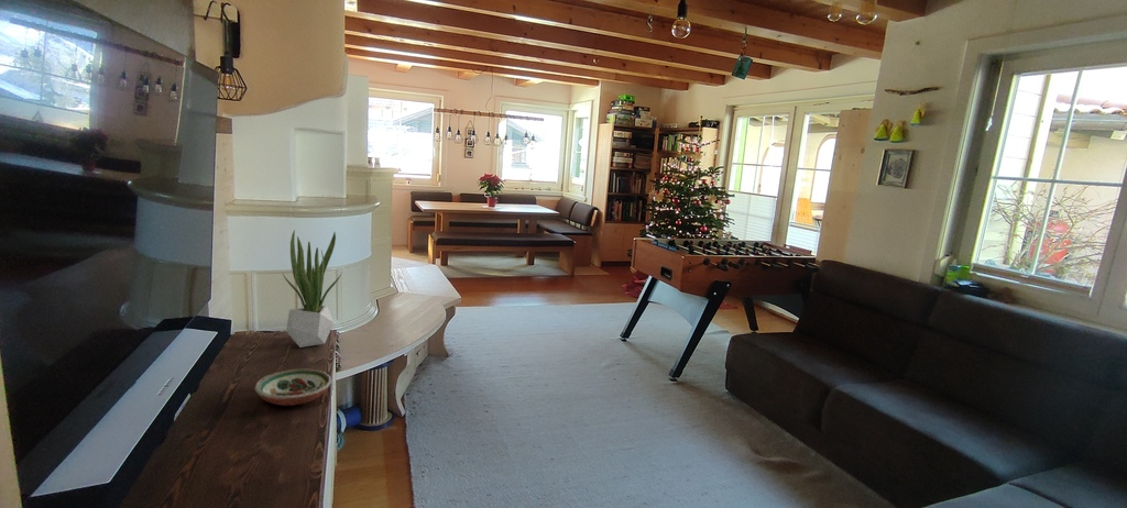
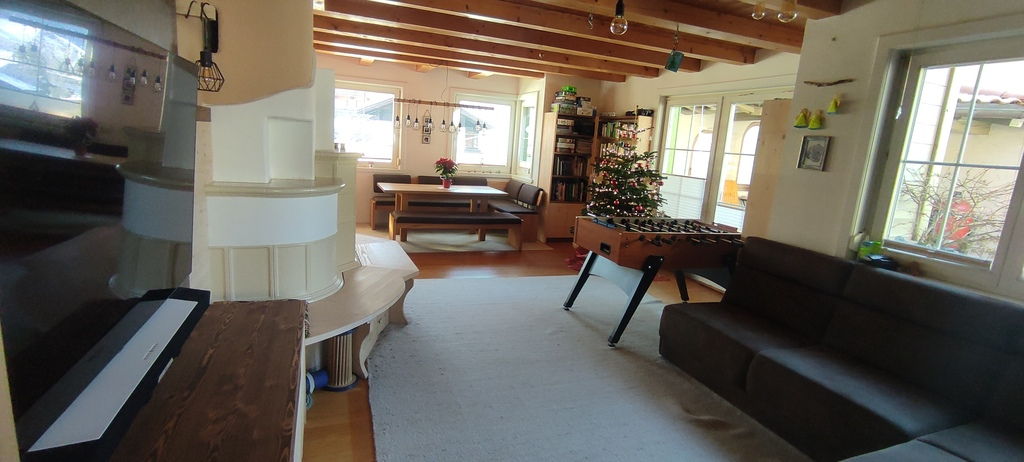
- potted plant [282,229,343,349]
- decorative bowl [253,368,333,407]
